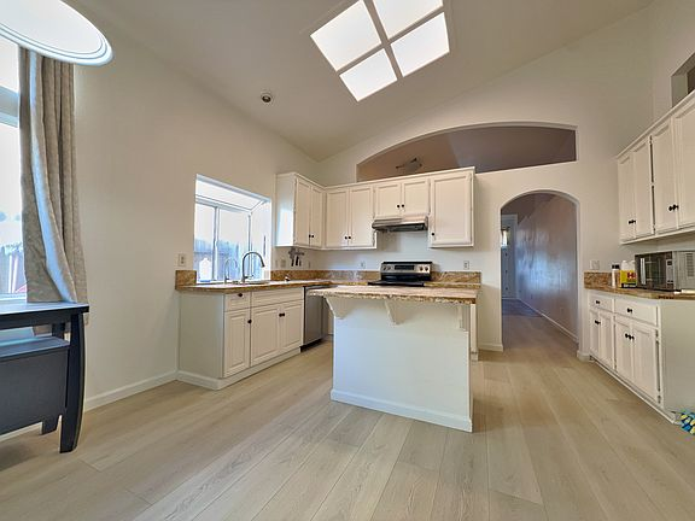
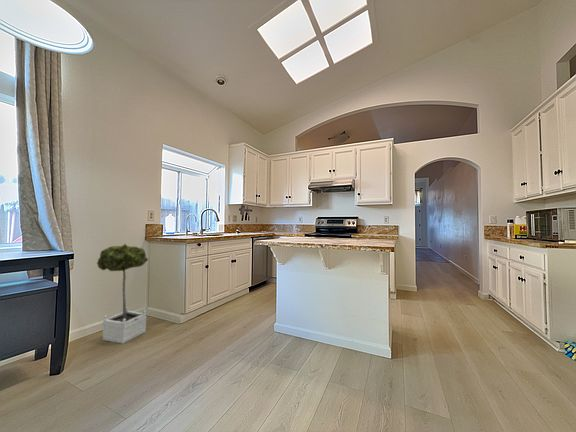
+ potted tree [96,243,149,345]
